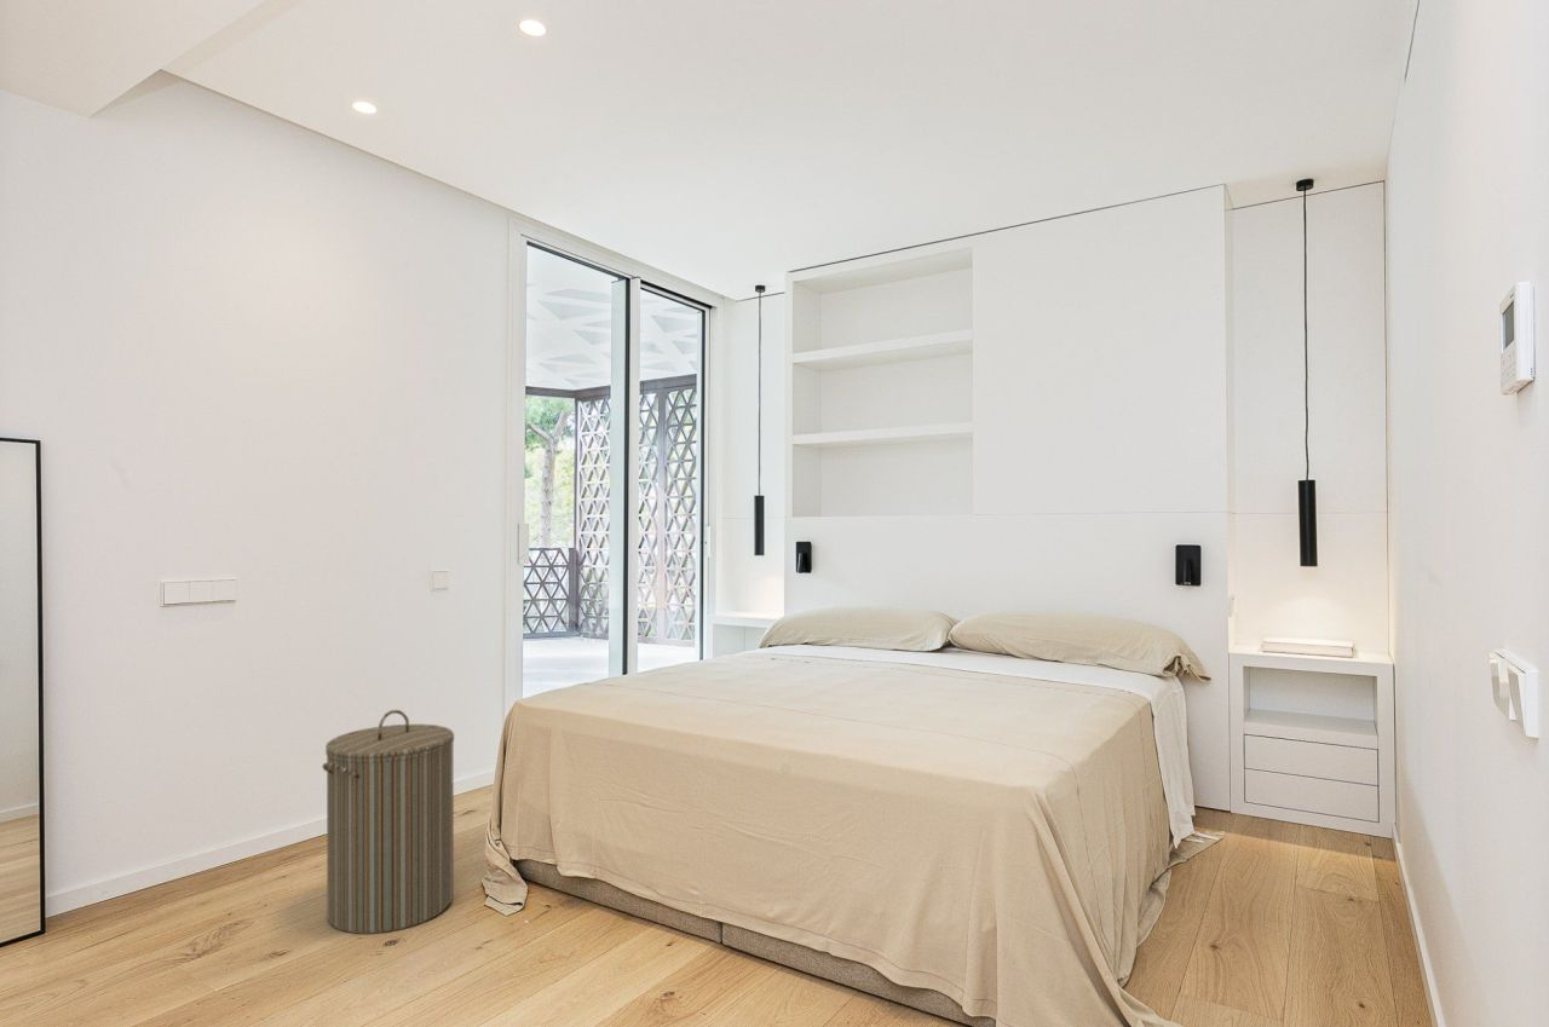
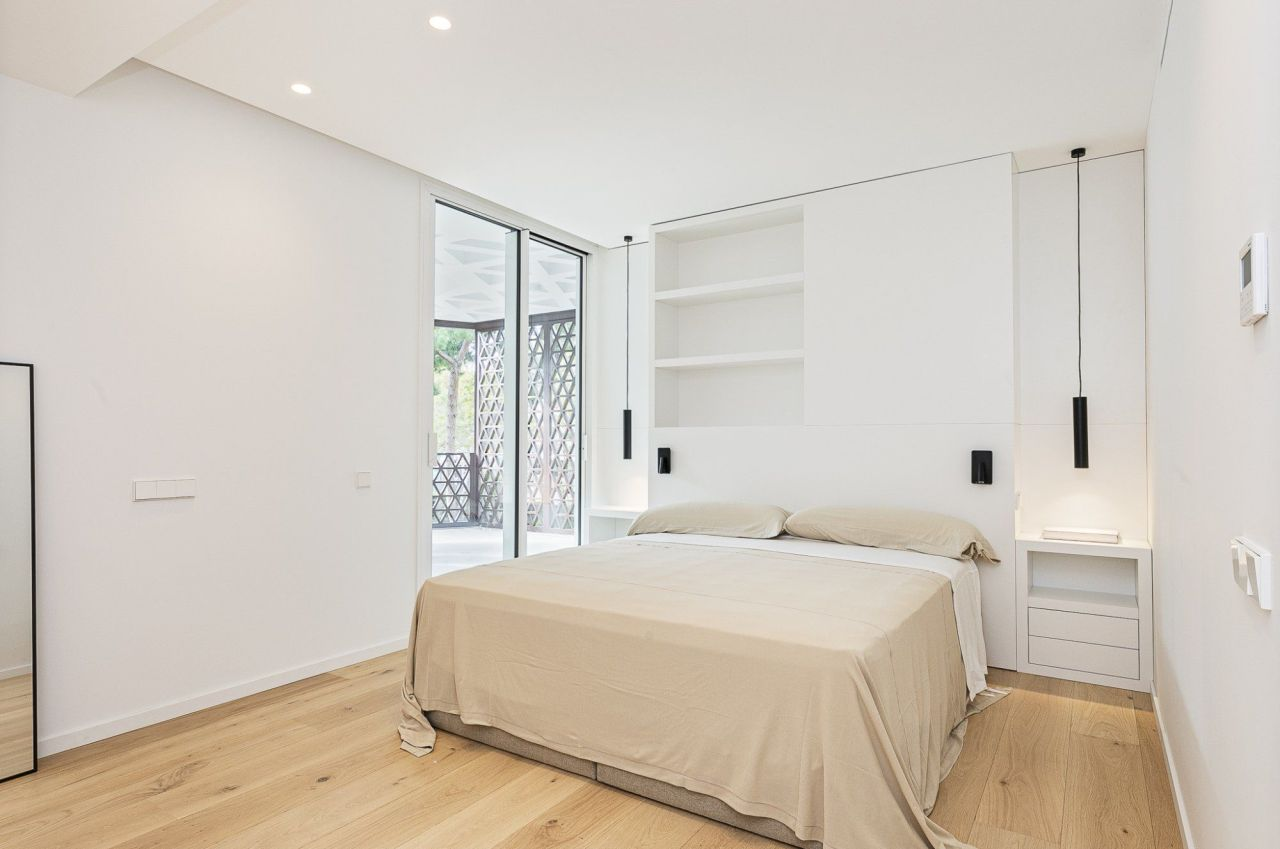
- laundry hamper [321,709,455,935]
